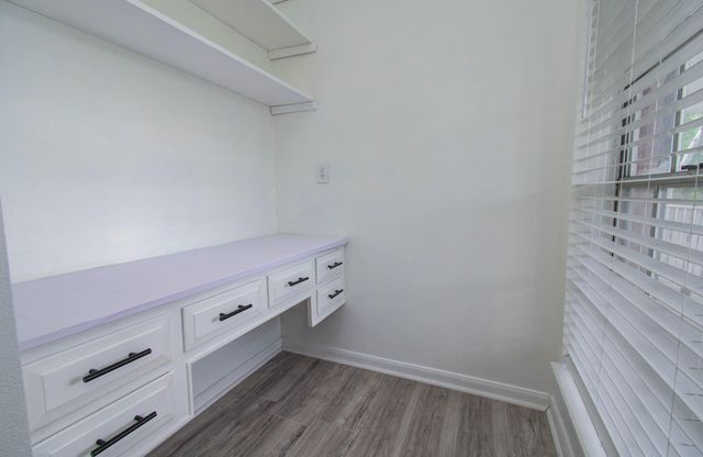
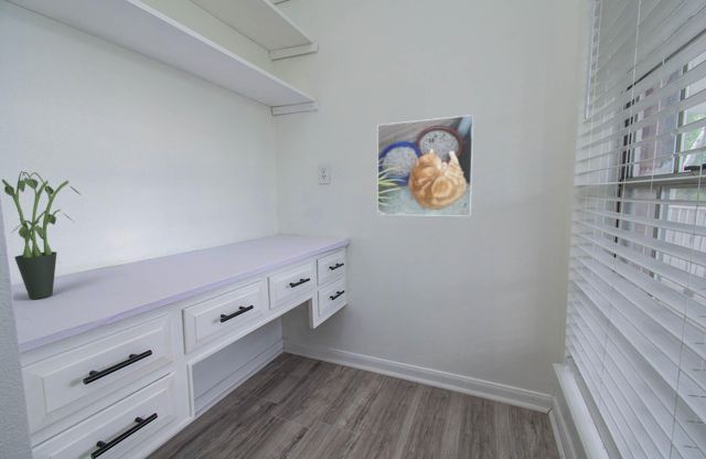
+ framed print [376,114,475,217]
+ potted plant [1,170,81,300]
